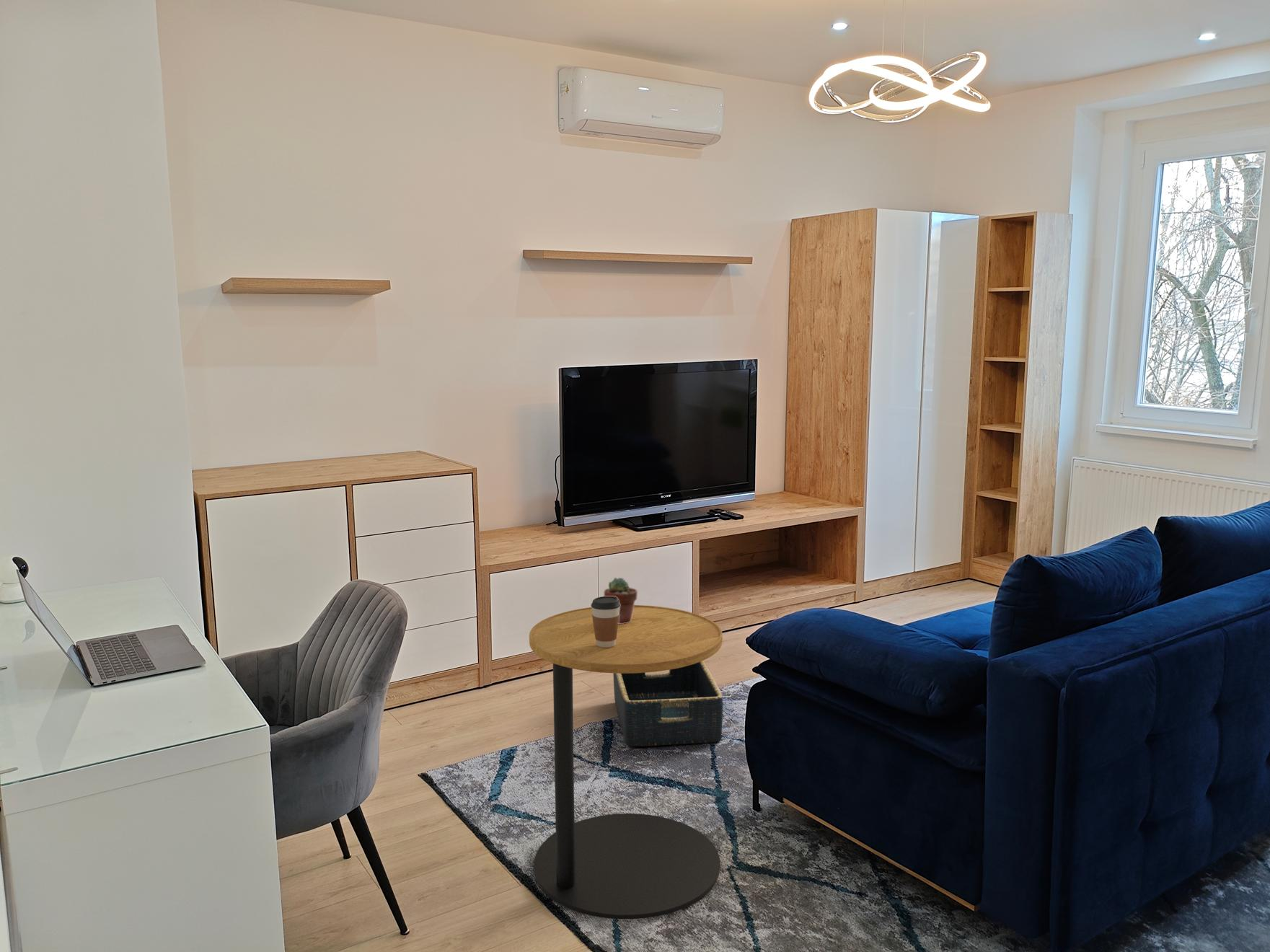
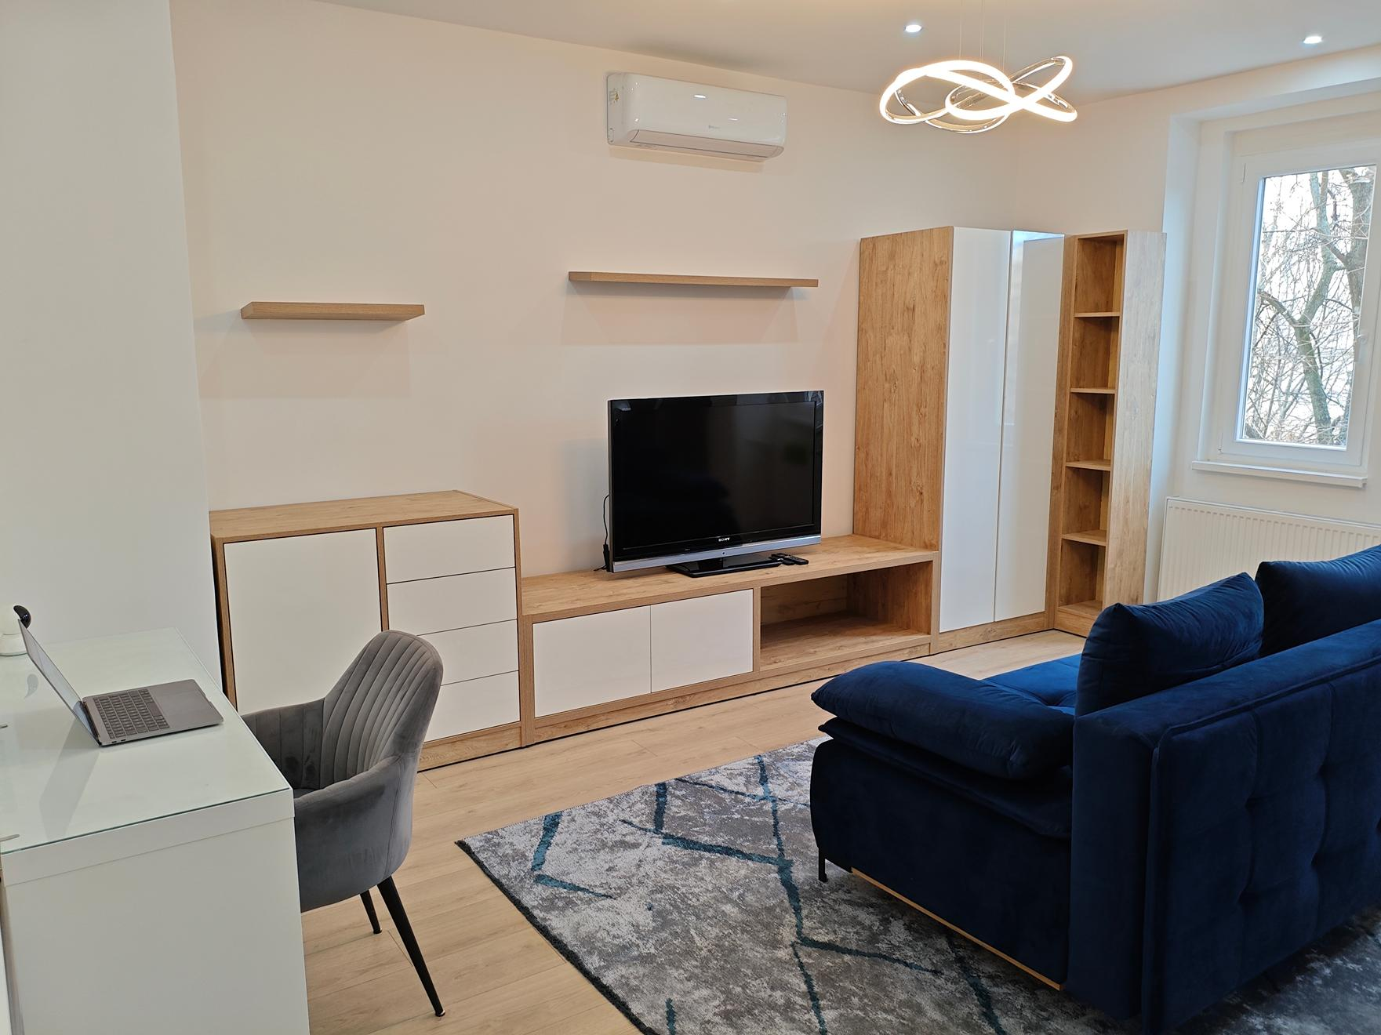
- coffee cup [591,596,620,648]
- potted succulent [604,577,638,624]
- side table [529,604,723,920]
- basket [613,661,723,747]
